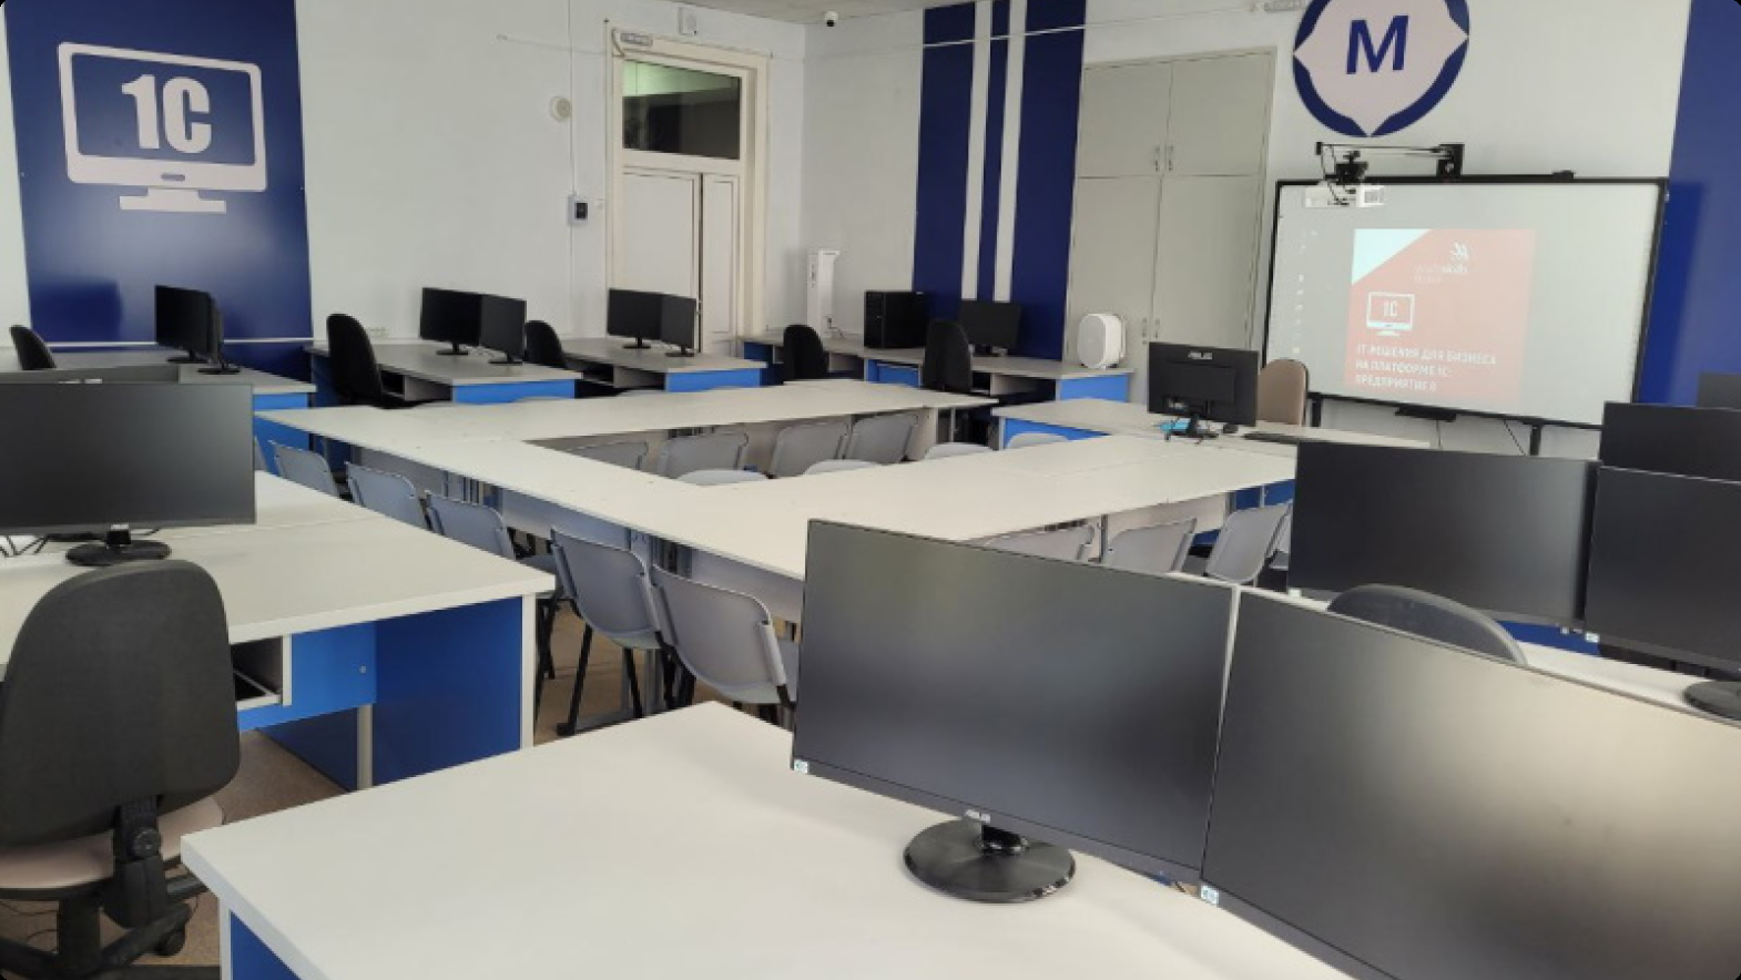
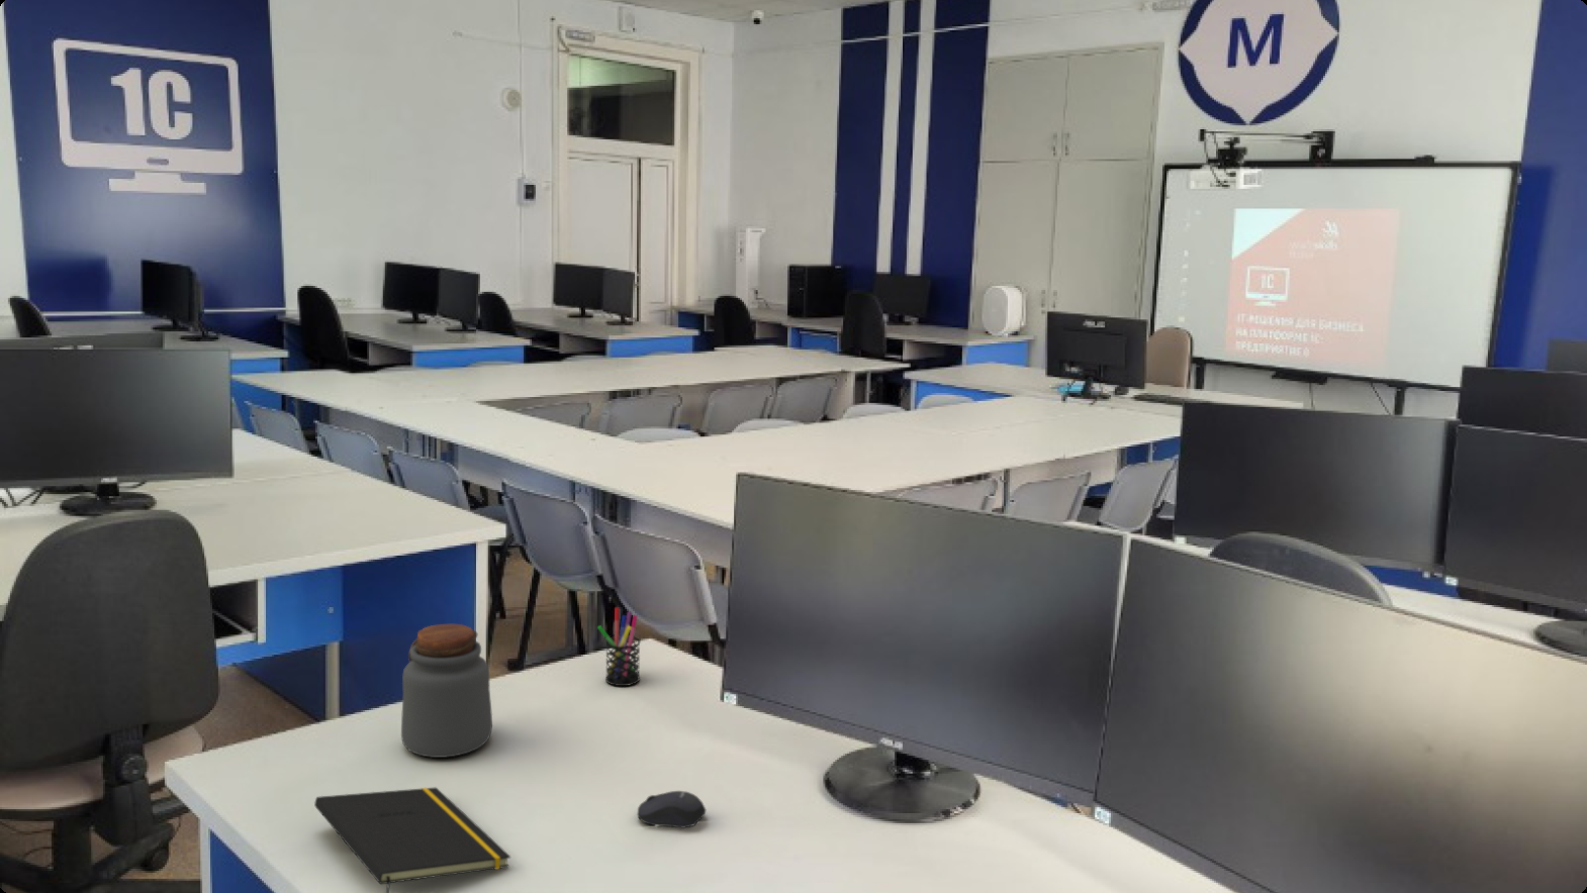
+ jar [400,623,494,759]
+ computer mouse [635,790,706,829]
+ notepad [313,786,511,893]
+ pen holder [596,607,642,687]
